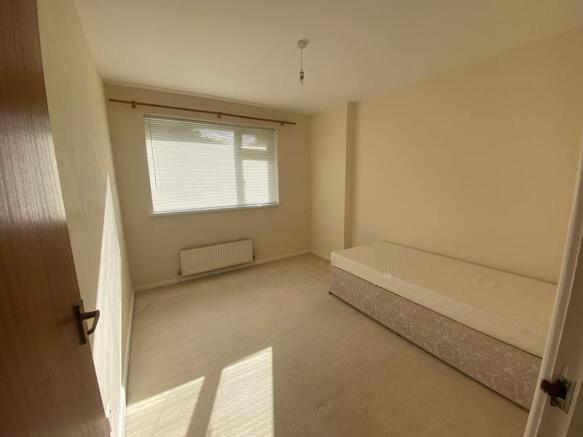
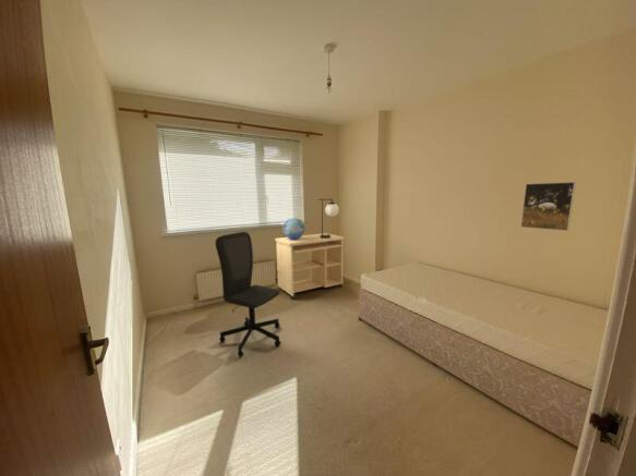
+ lamp [317,198,340,239]
+ office chair [214,231,281,358]
+ desk [274,232,345,300]
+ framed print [519,181,577,232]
+ decorative globe [281,217,305,240]
